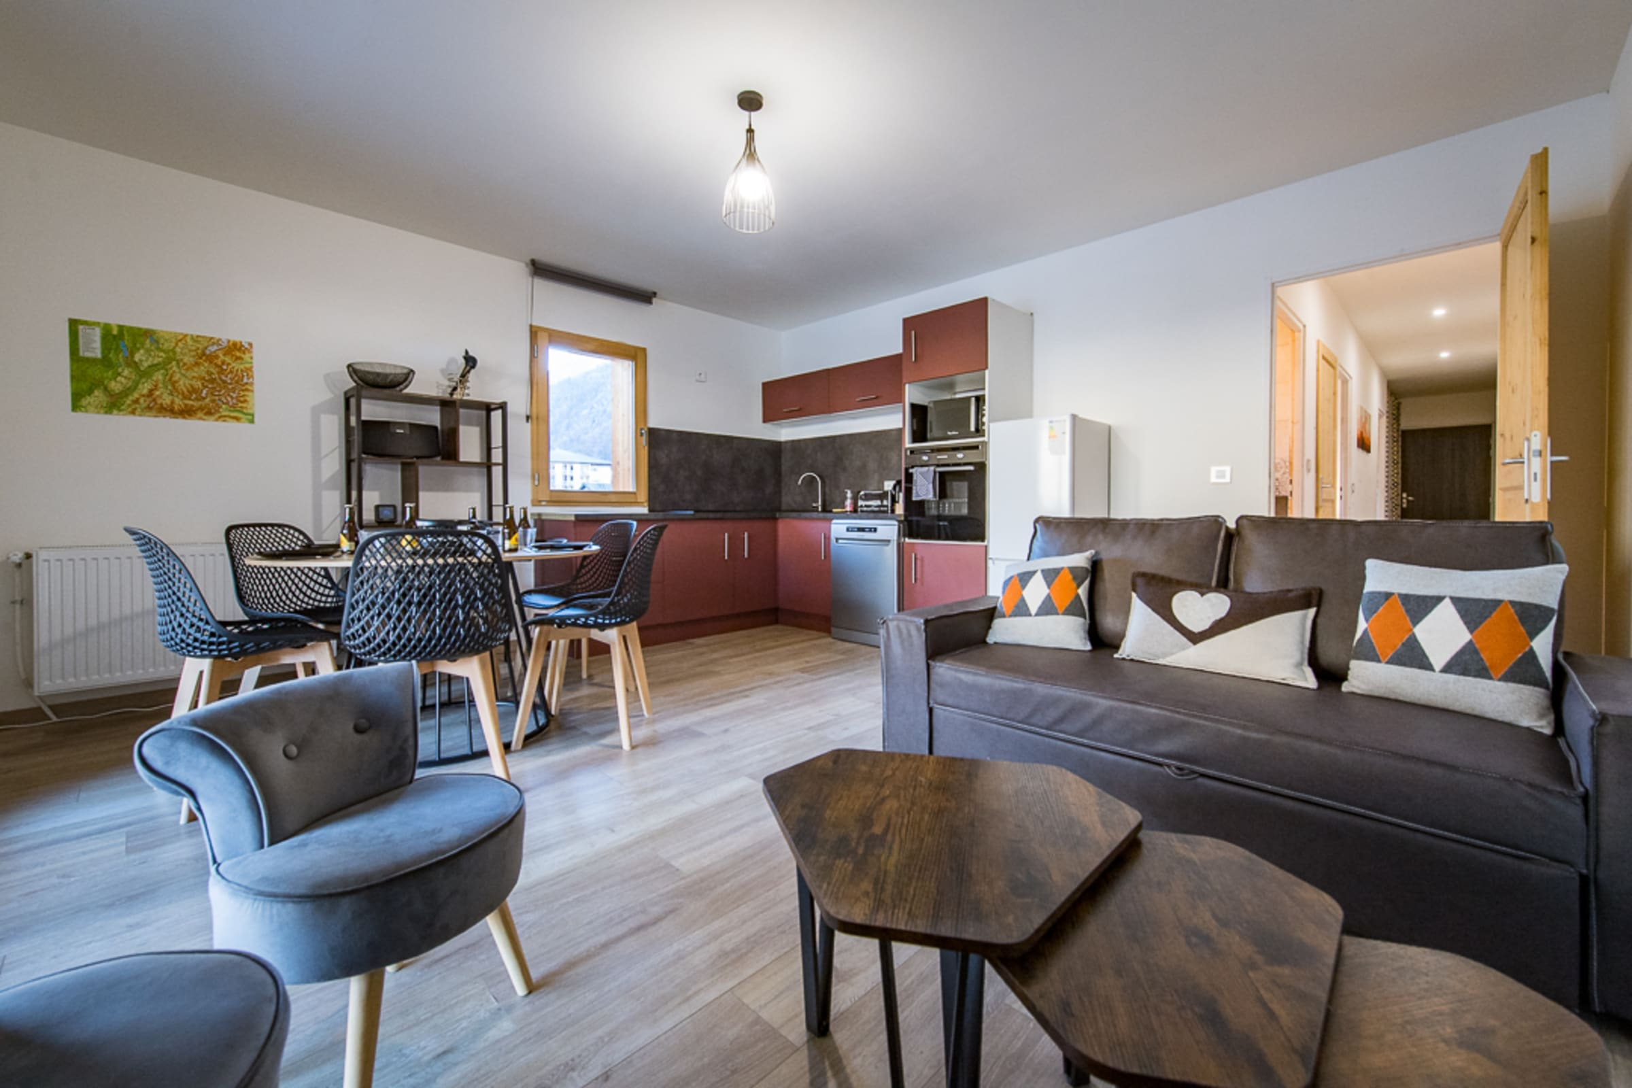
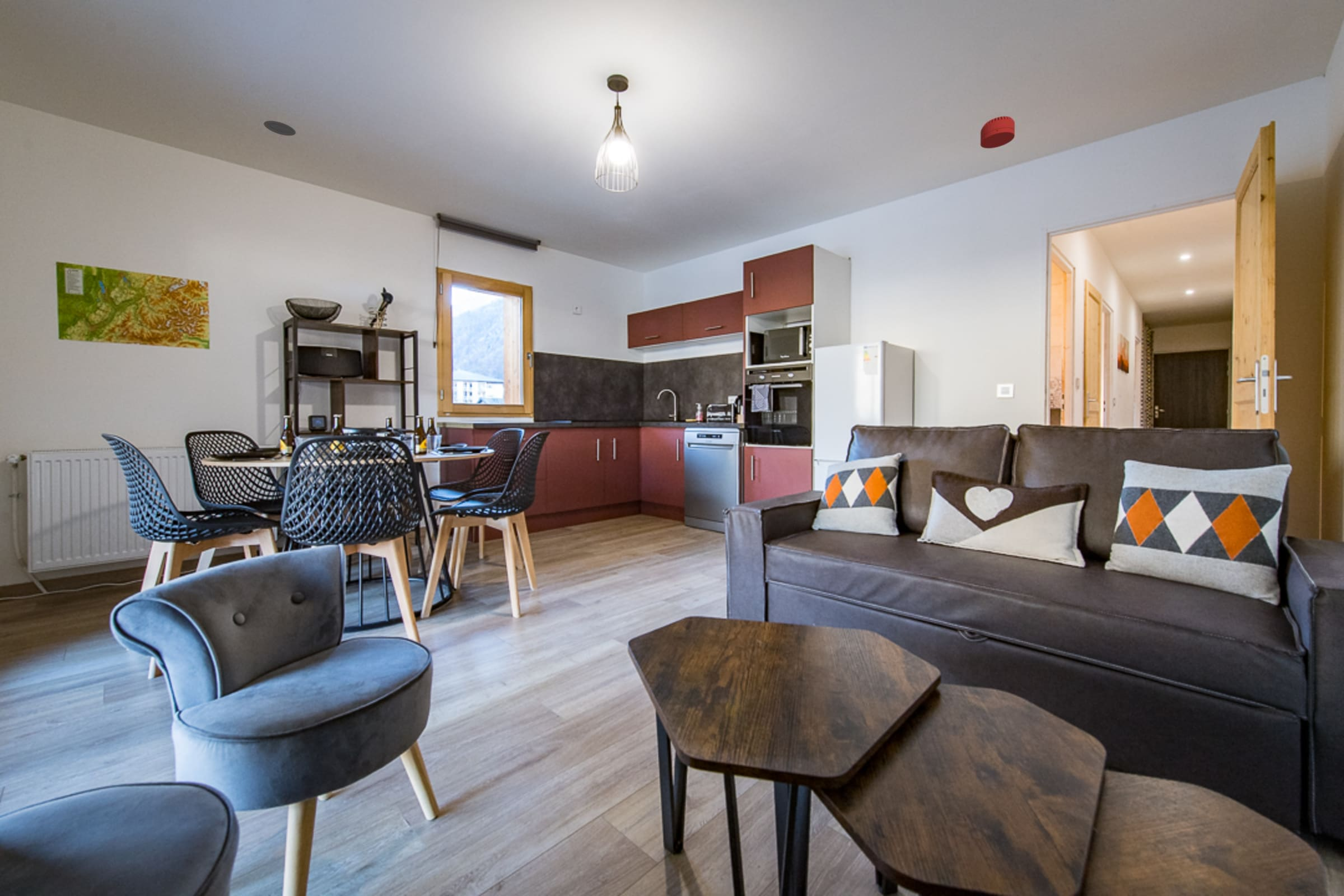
+ recessed light [263,120,296,136]
+ smoke detector [980,115,1015,149]
